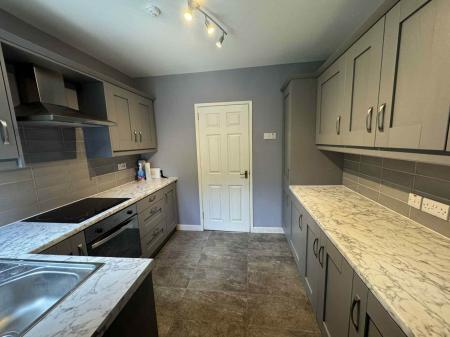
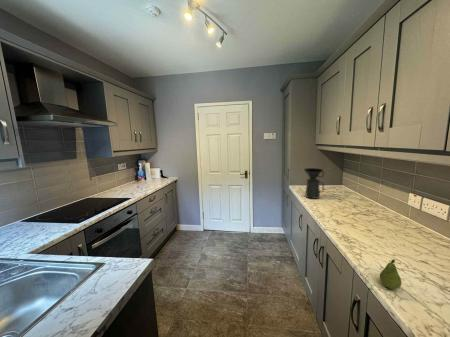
+ coffee maker [303,167,325,200]
+ fruit [379,259,403,290]
